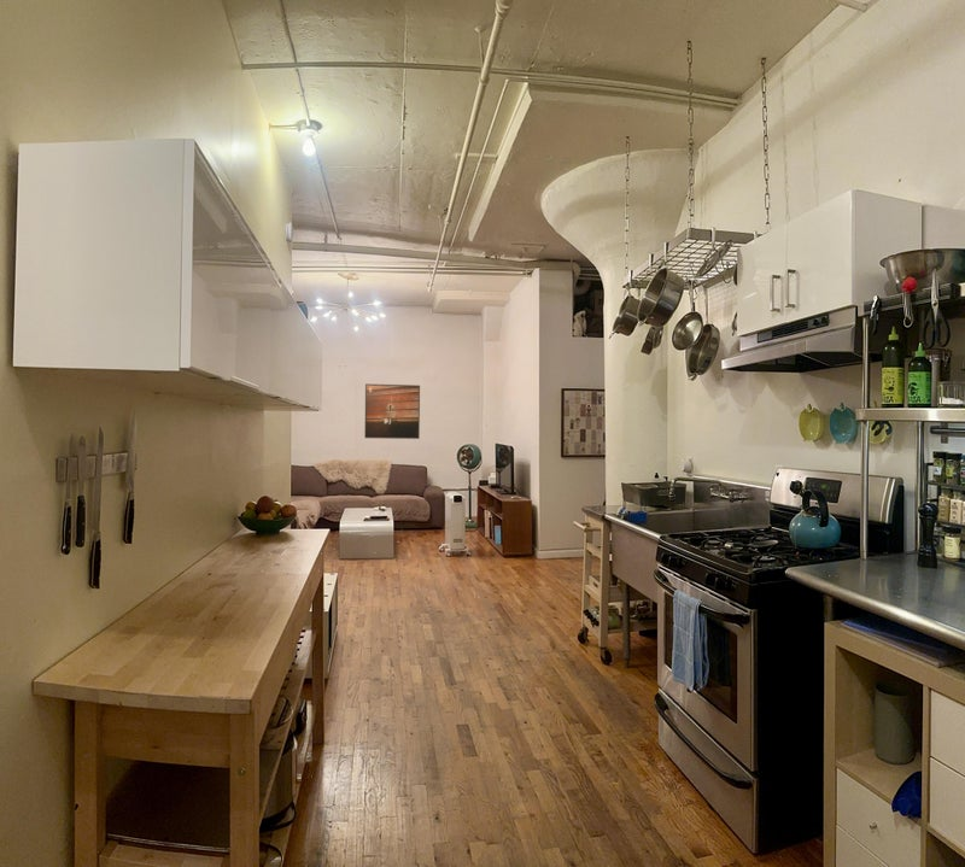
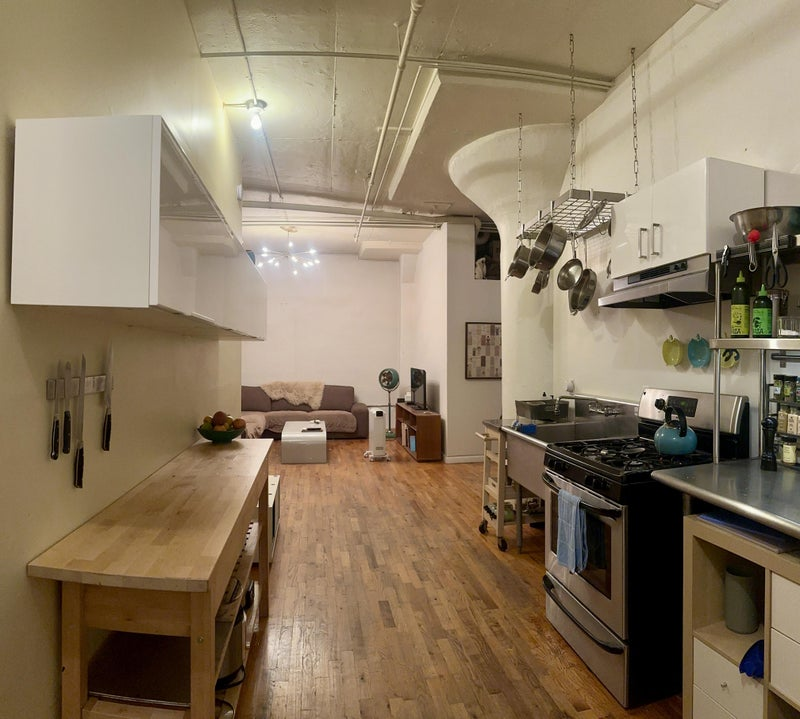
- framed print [363,382,421,440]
